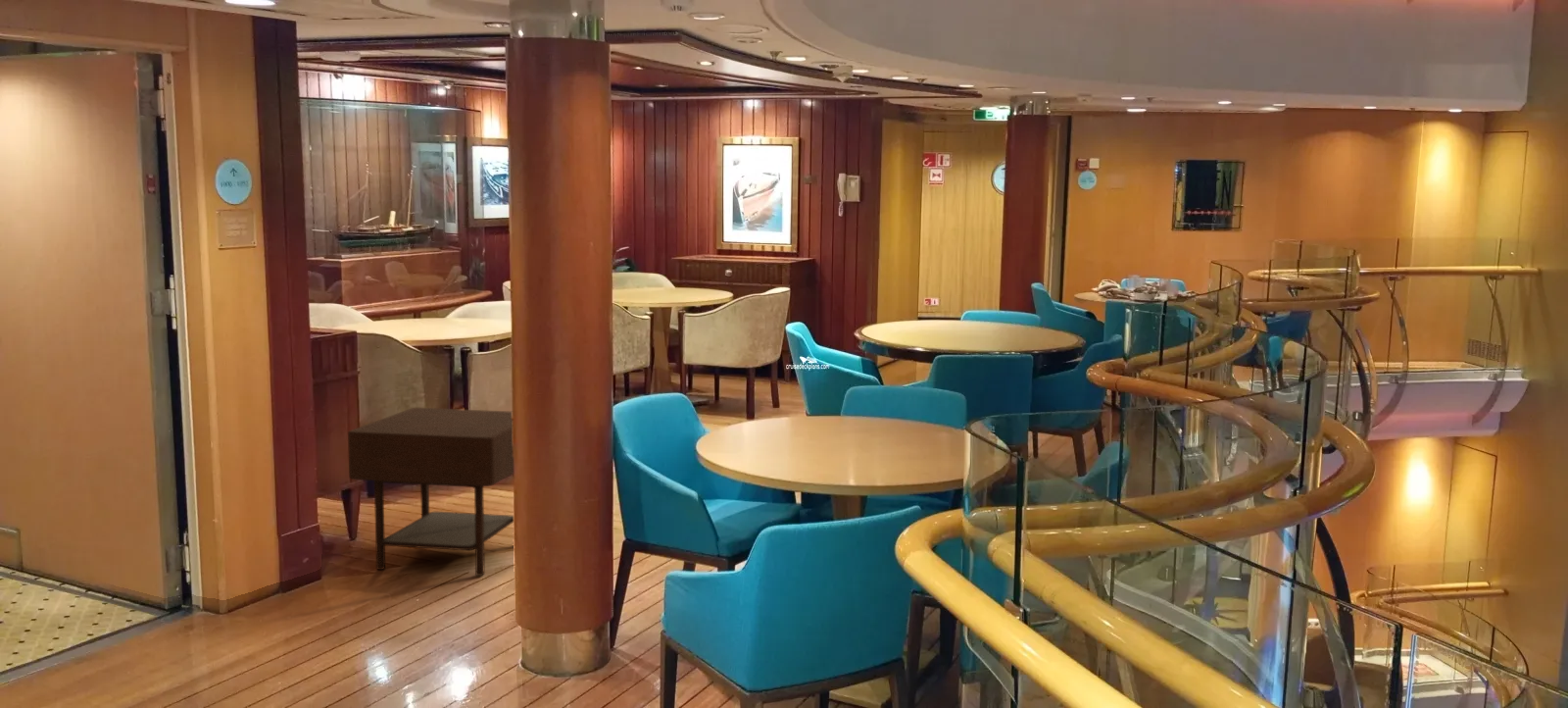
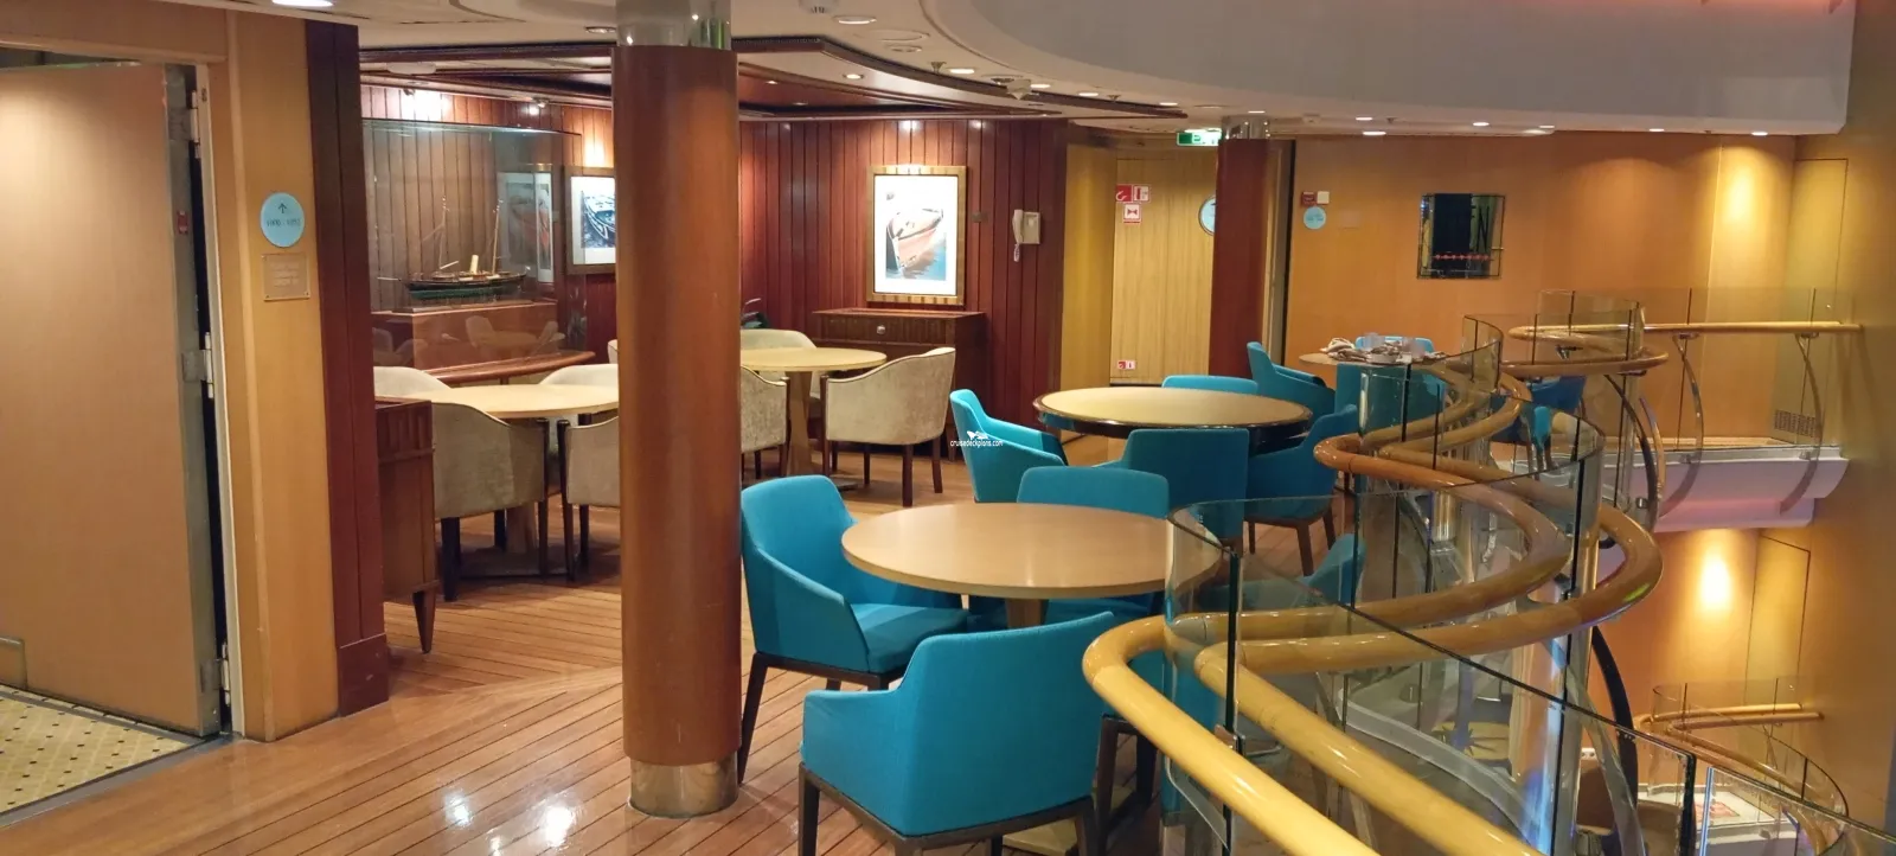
- side table [347,407,515,577]
